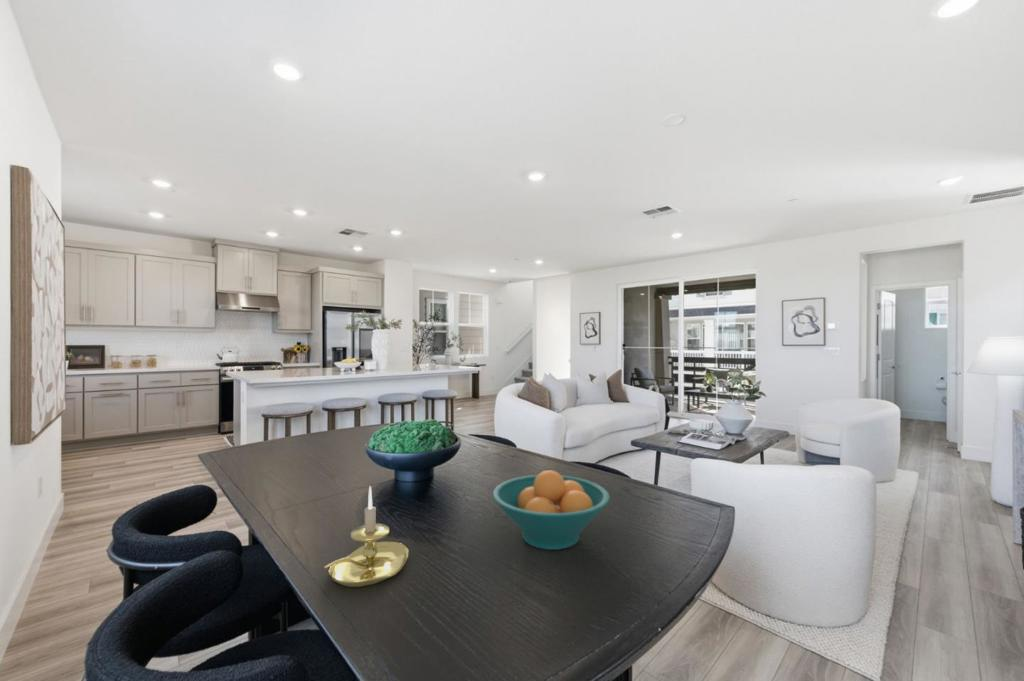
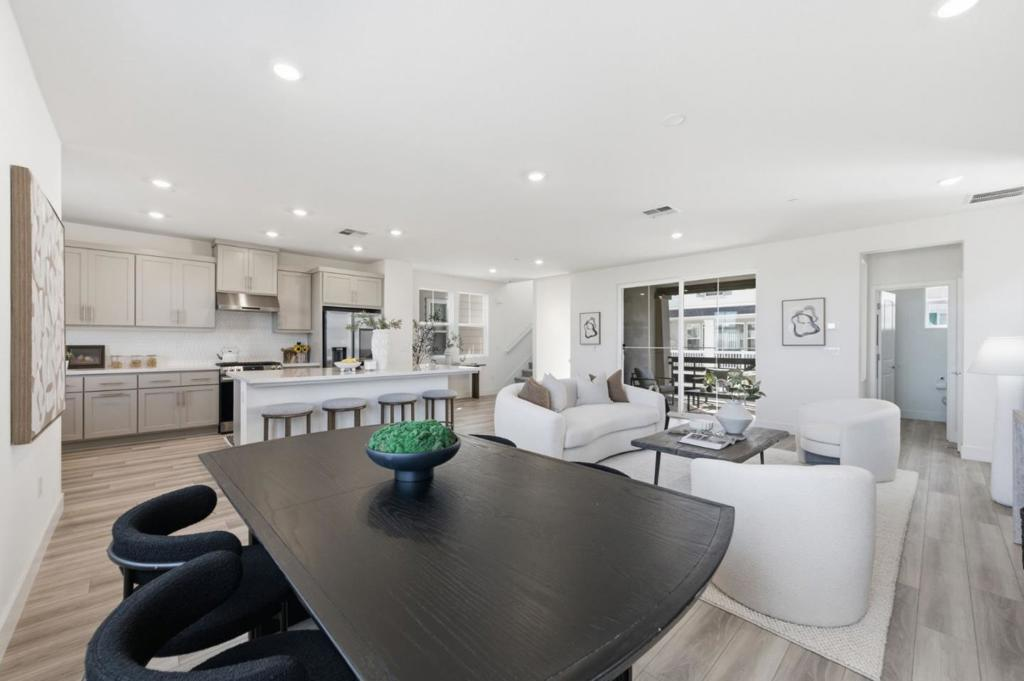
- candle holder [323,485,409,588]
- fruit bowl [492,469,611,551]
